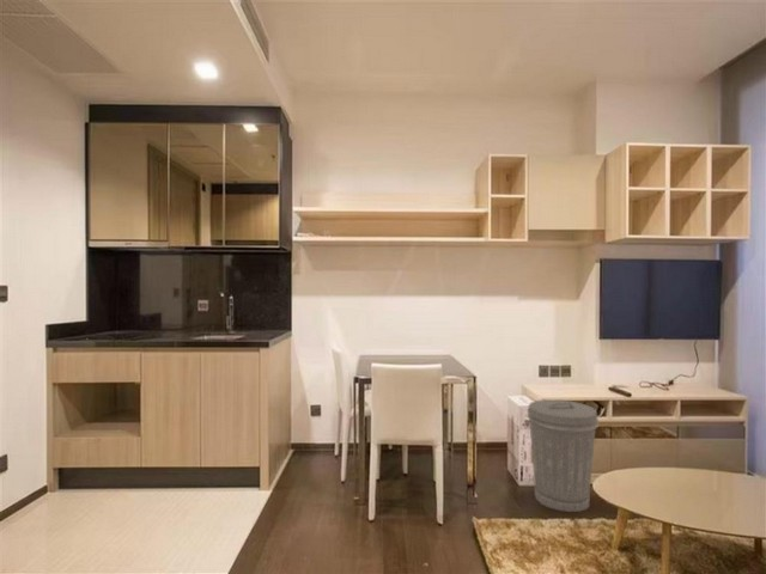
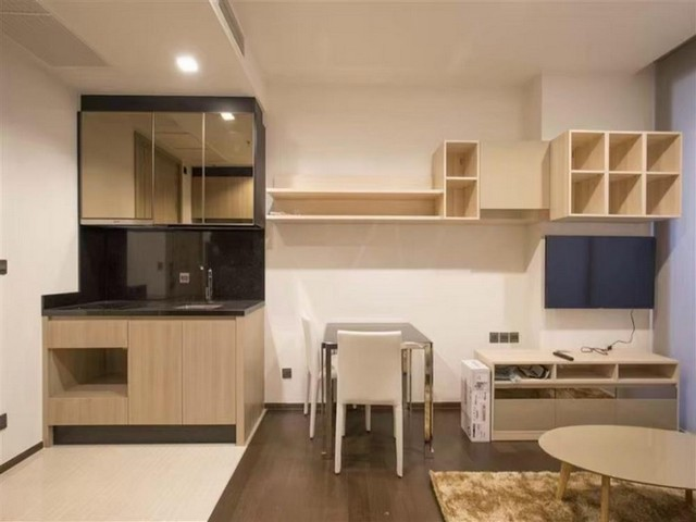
- trash can [527,398,600,513]
